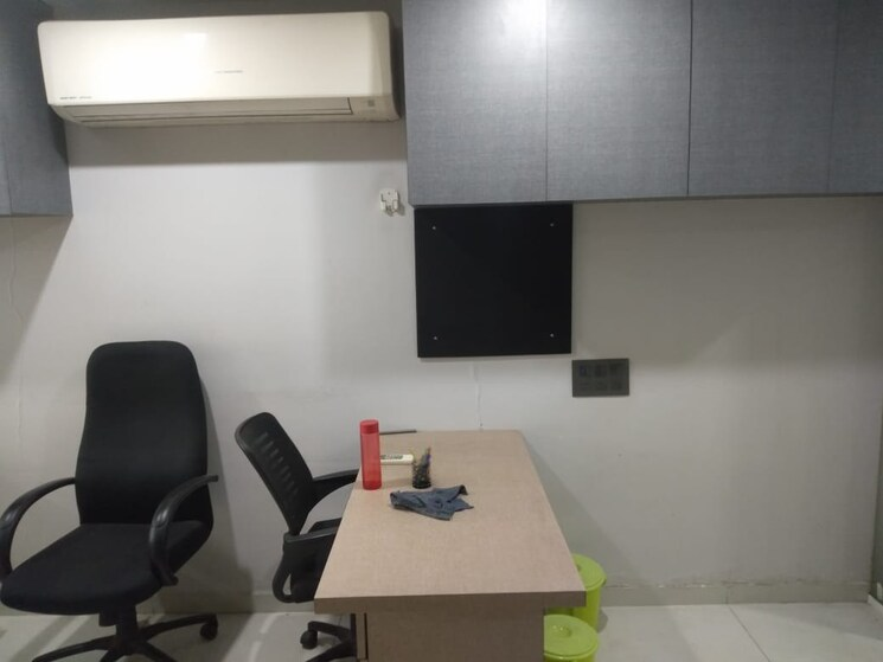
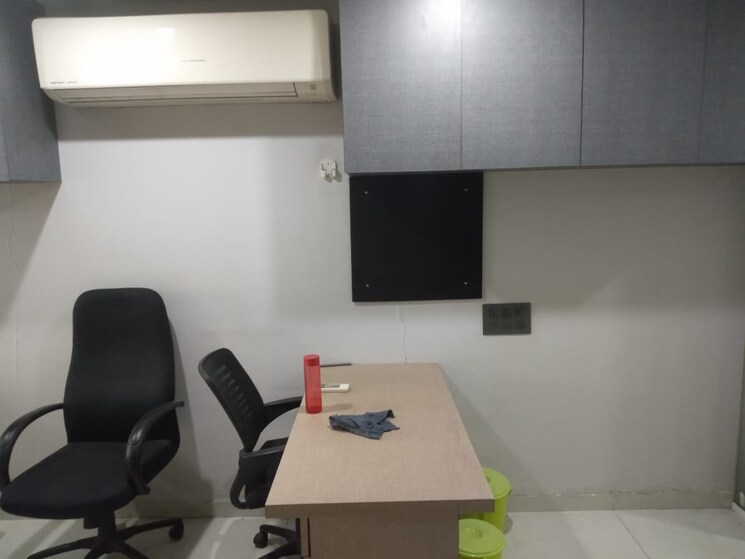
- pen holder [408,445,433,489]
